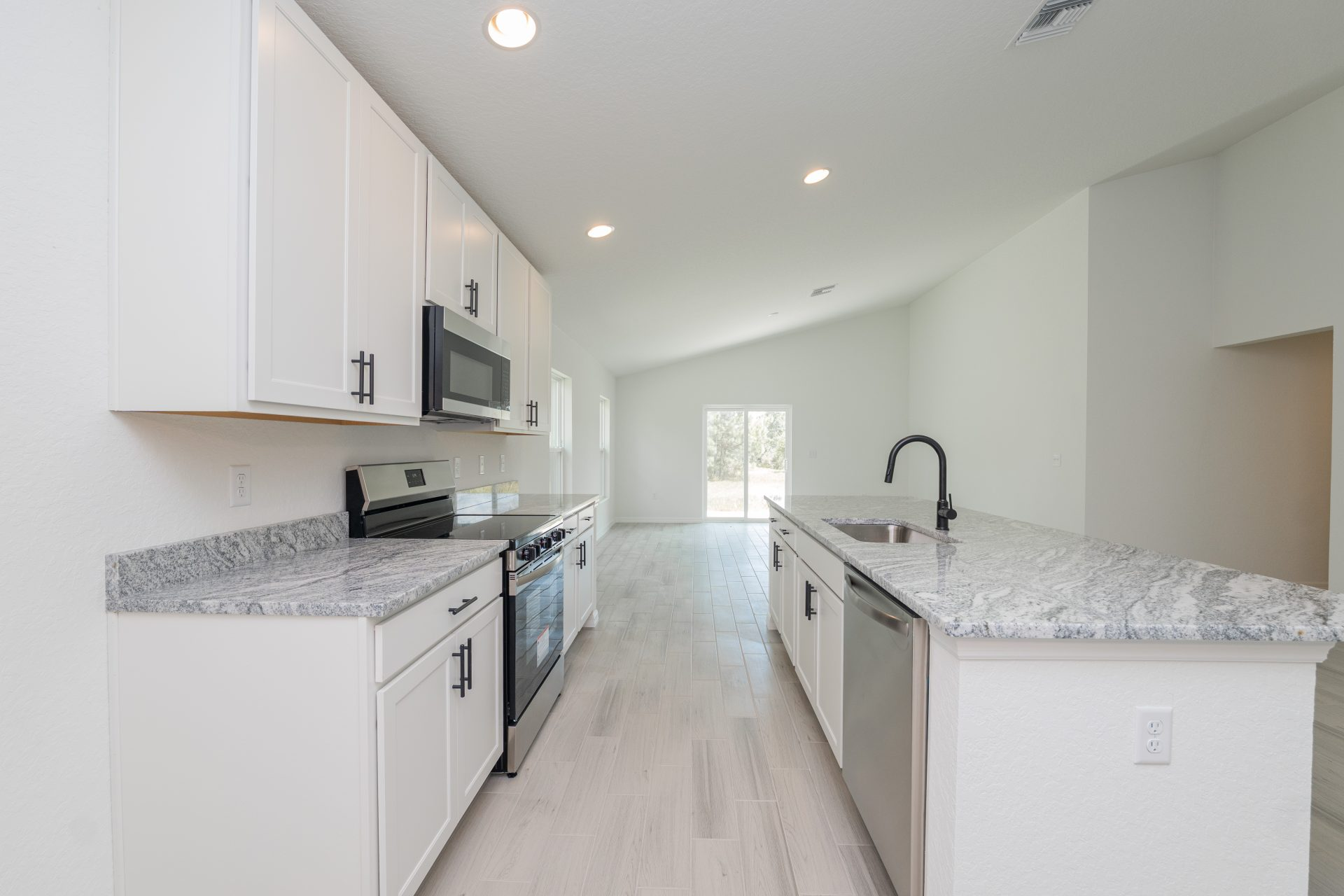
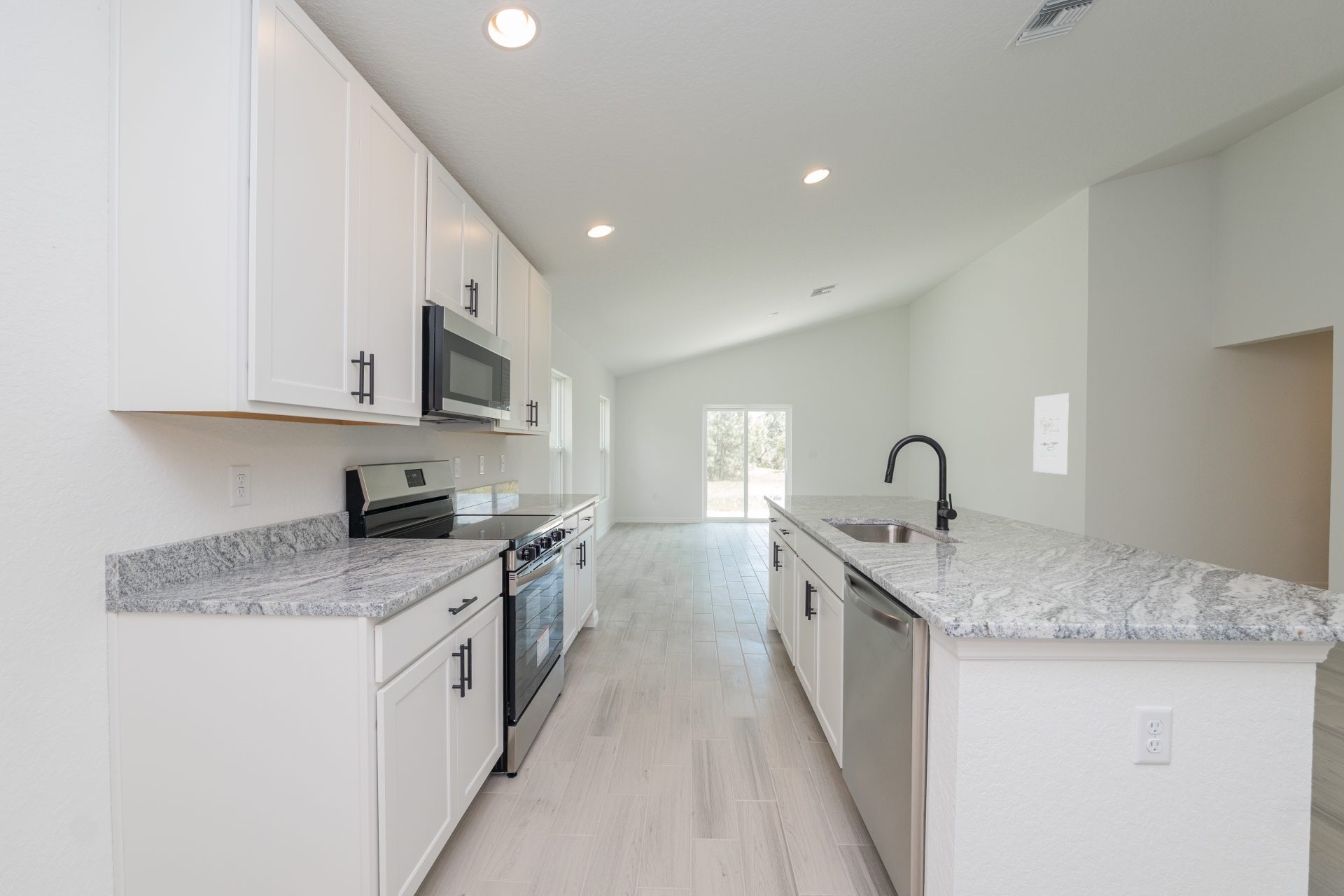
+ wall art [1033,393,1070,475]
